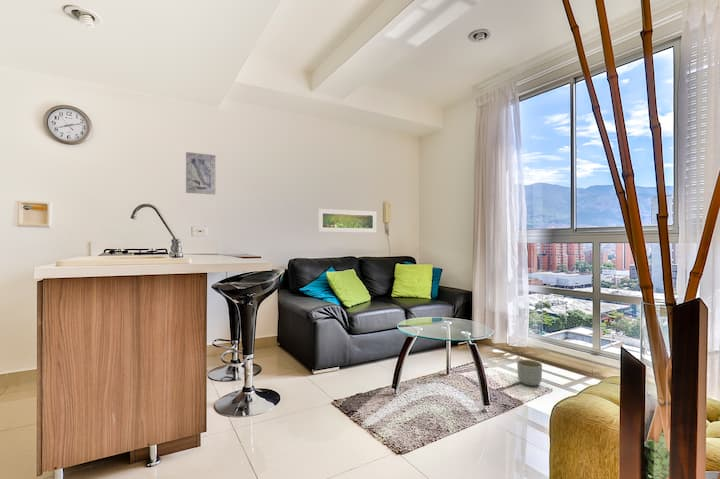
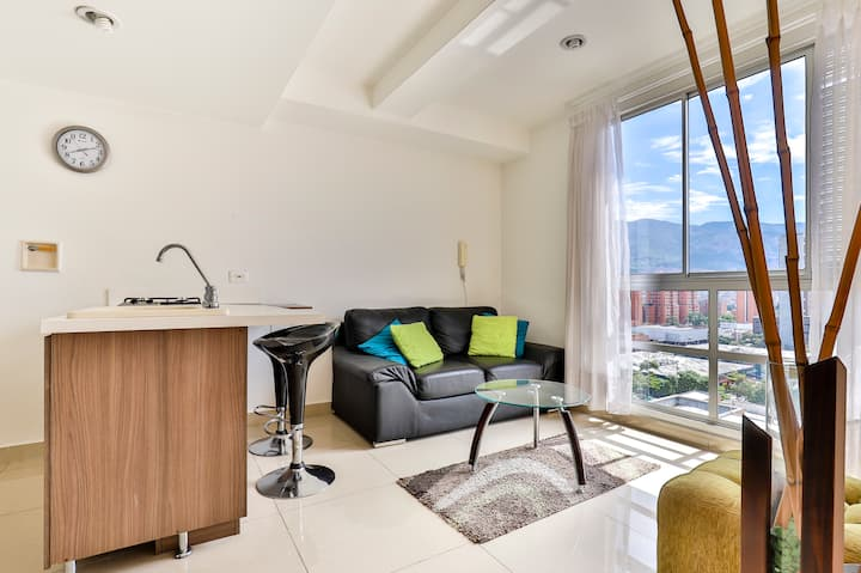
- wall art [185,151,217,196]
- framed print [317,208,377,234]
- planter [516,358,543,387]
